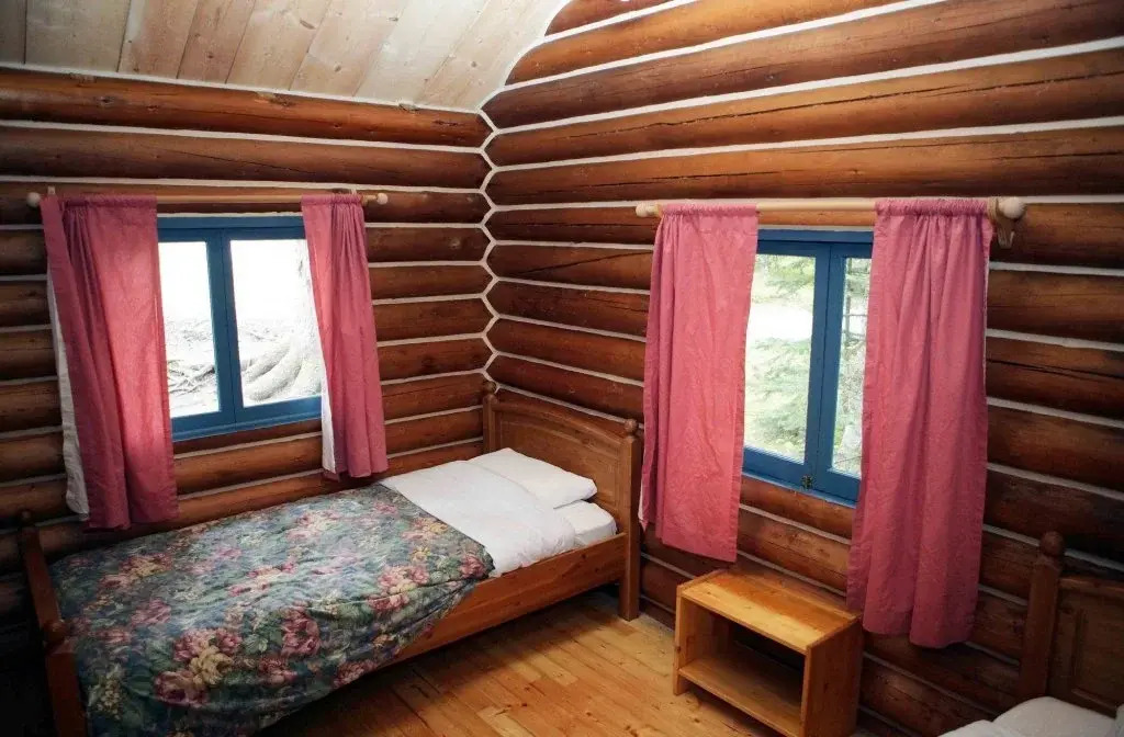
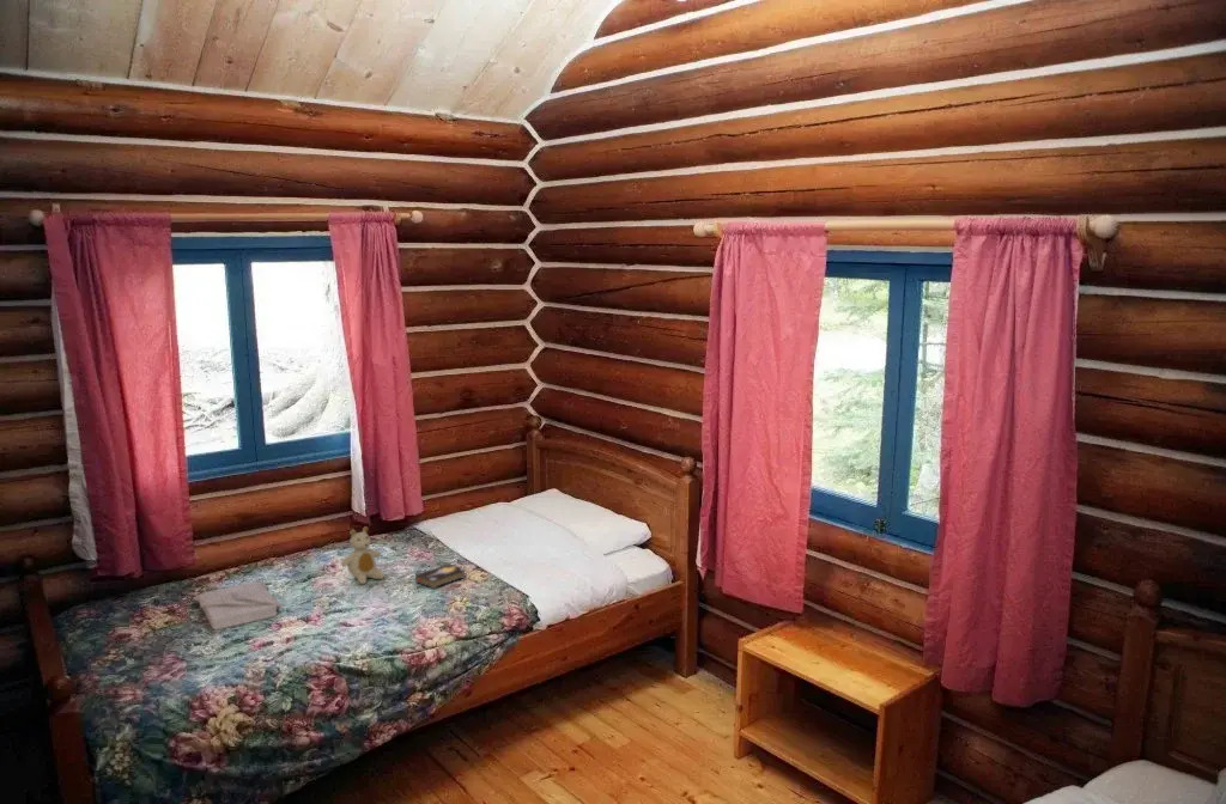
+ stuffed bear [340,525,386,585]
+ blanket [192,580,286,631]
+ hardback book [413,564,468,590]
